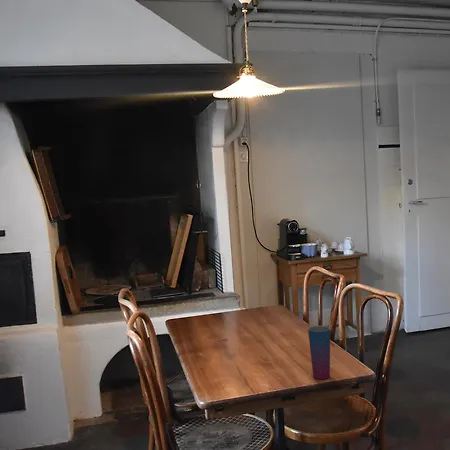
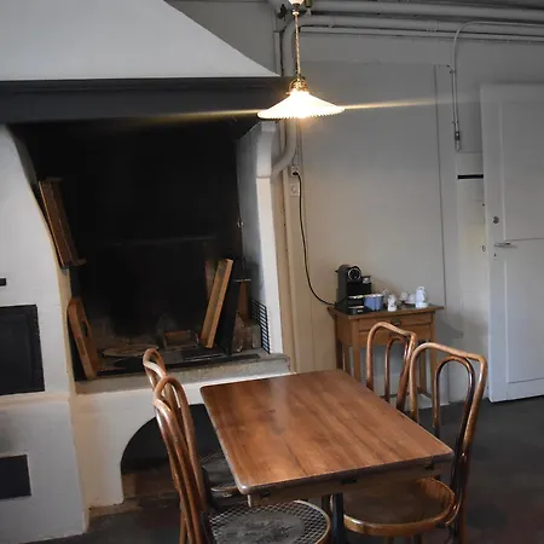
- cup [307,325,331,380]
